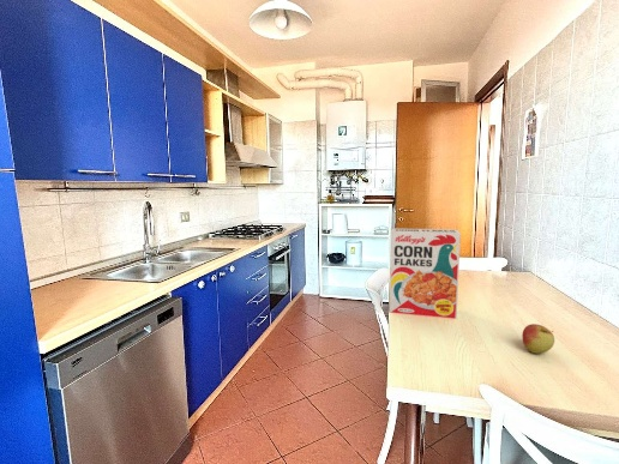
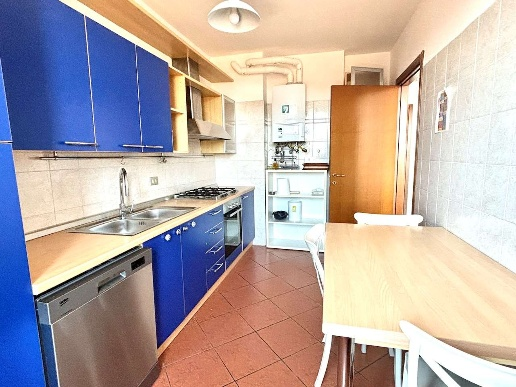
- cereal box [389,227,462,320]
- apple [522,323,555,355]
